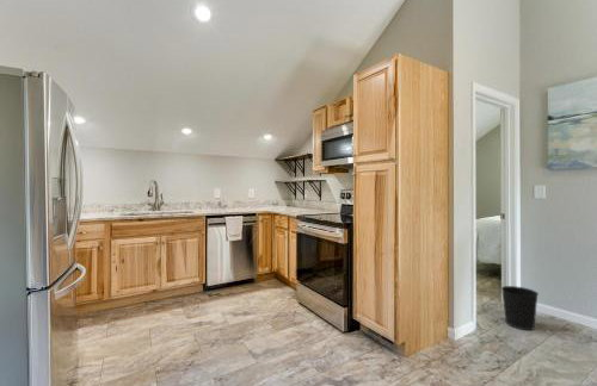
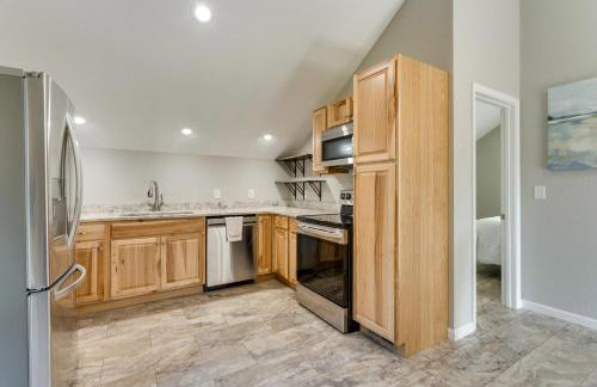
- wastebasket [500,285,540,331]
